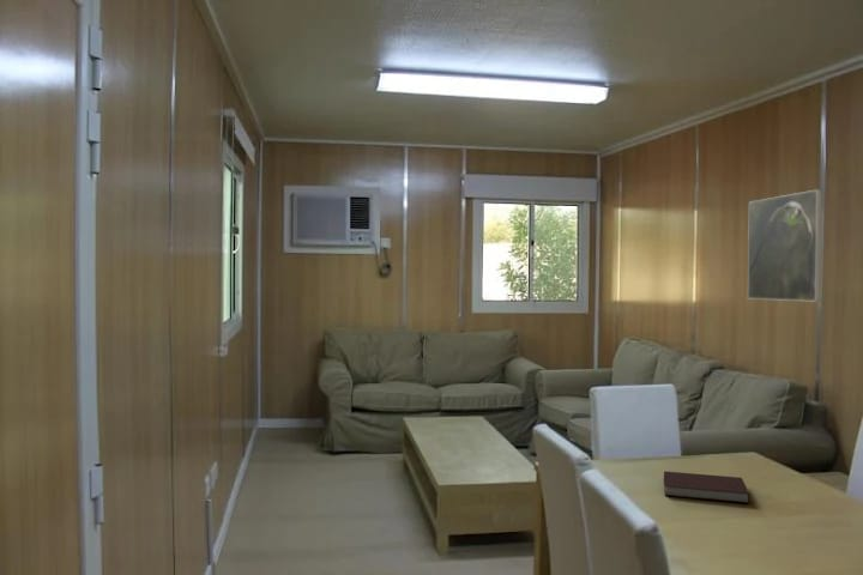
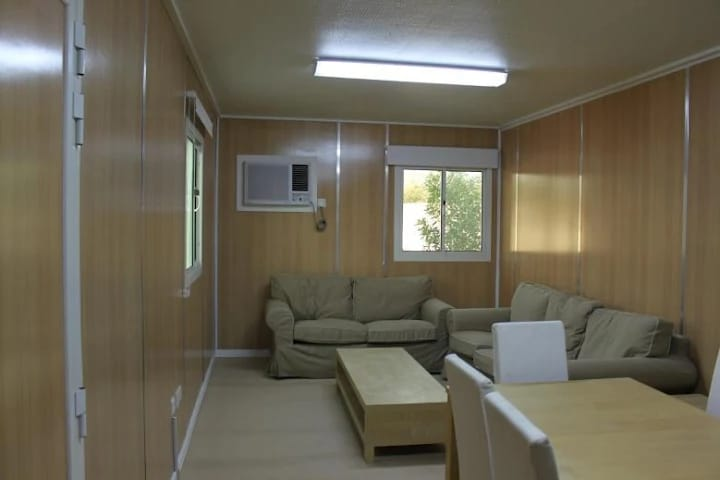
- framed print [747,188,823,303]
- notebook [663,470,750,504]
